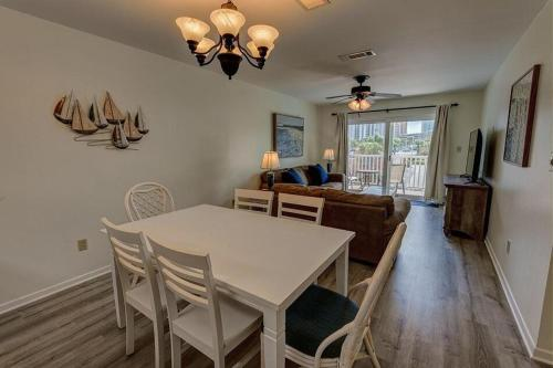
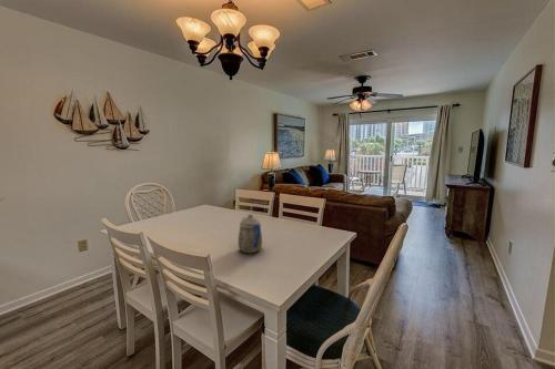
+ teapot [238,213,263,254]
